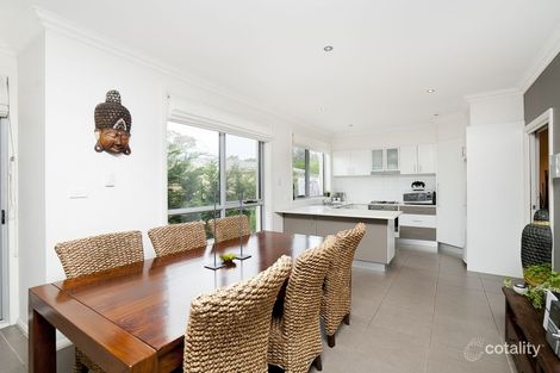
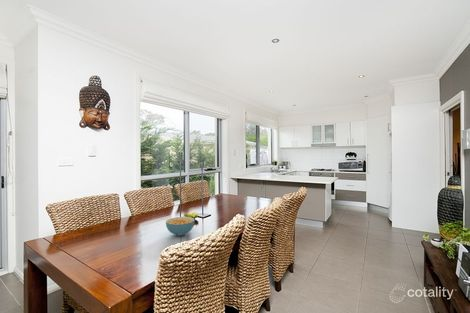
+ cereal bowl [165,216,196,237]
